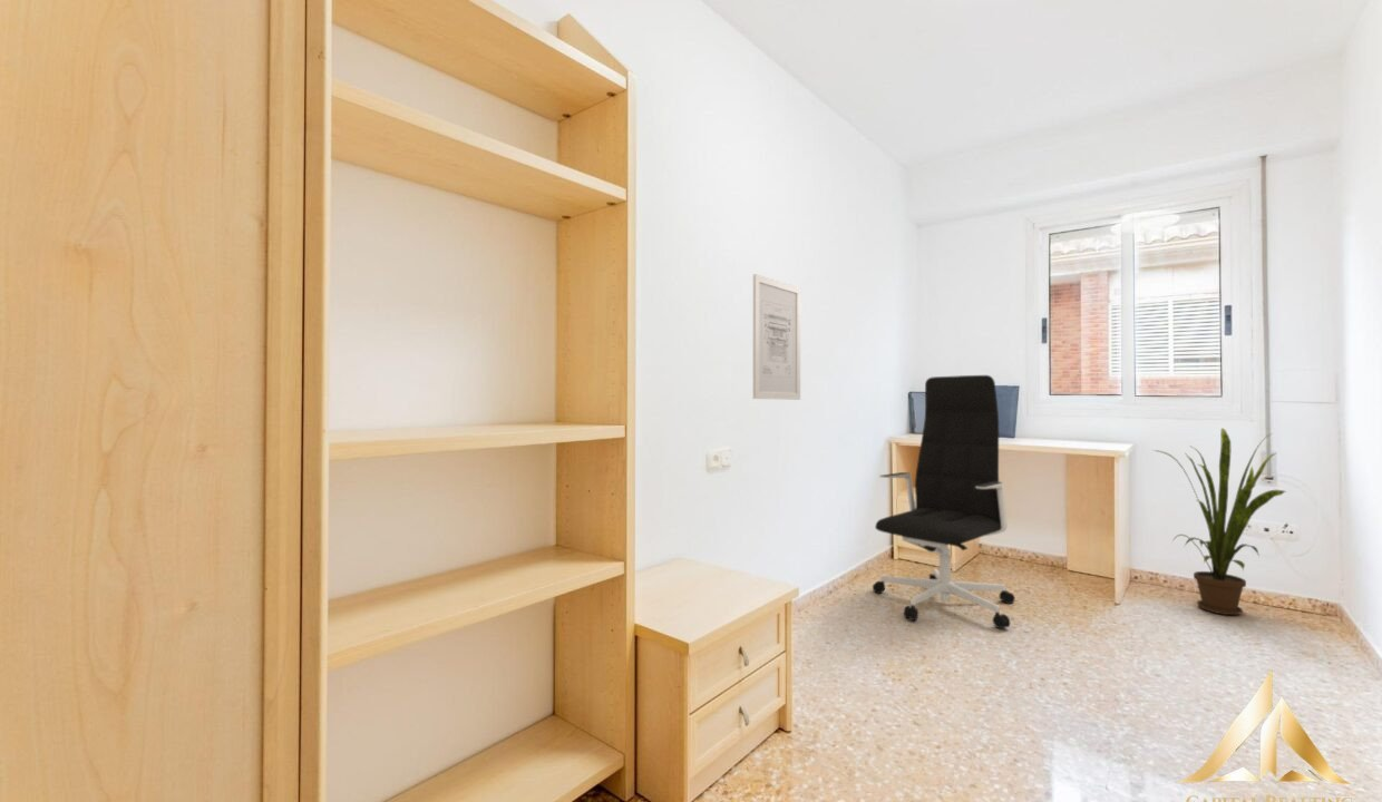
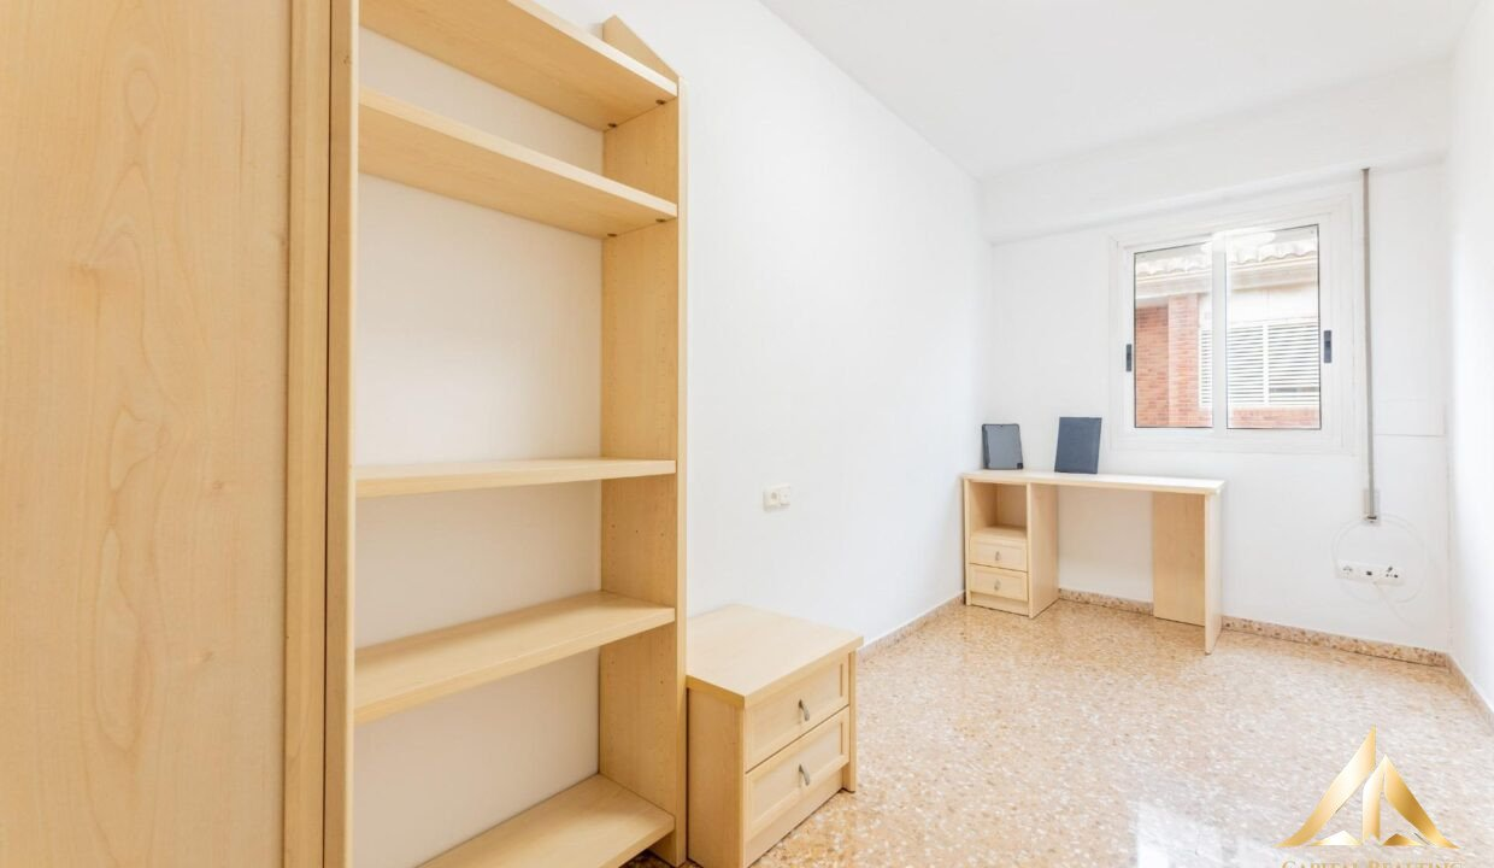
- house plant [1152,427,1287,616]
- wall art [752,273,801,401]
- office chair [872,374,1016,629]
